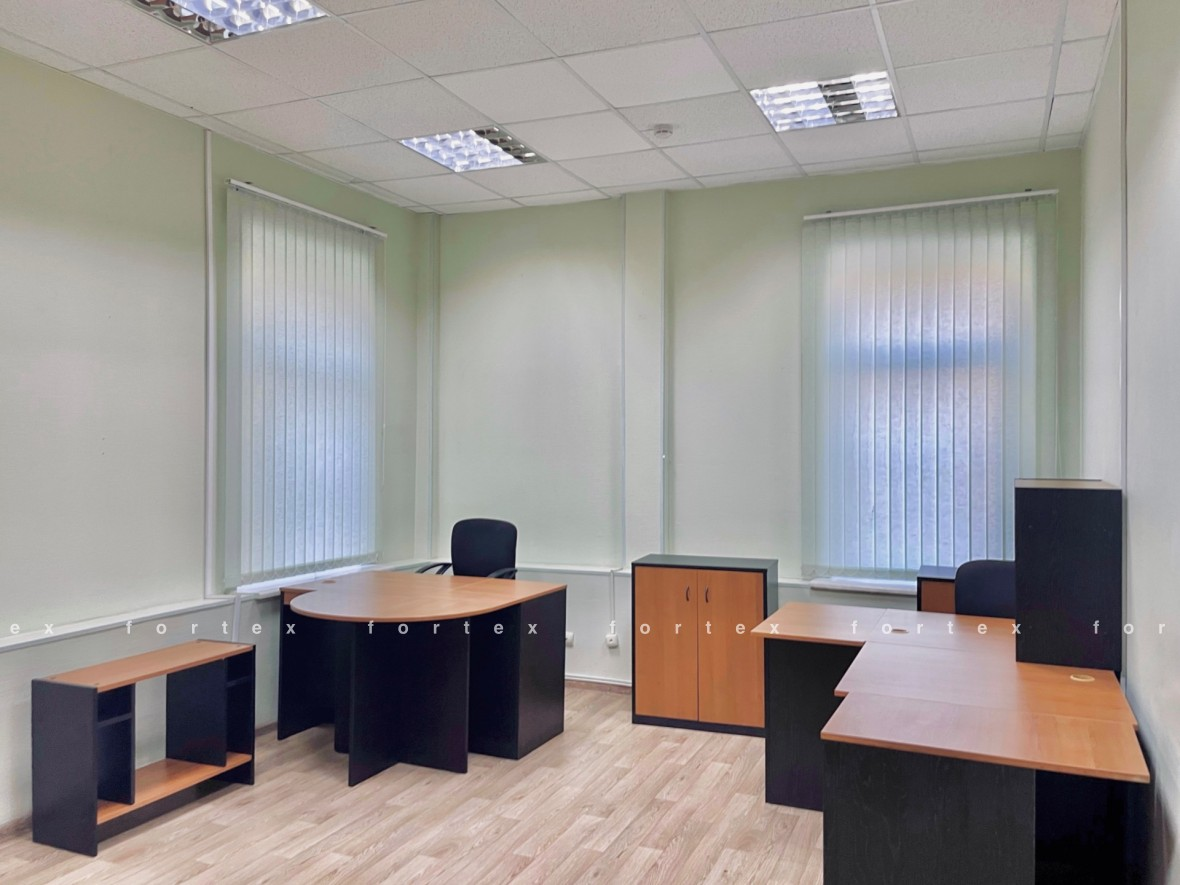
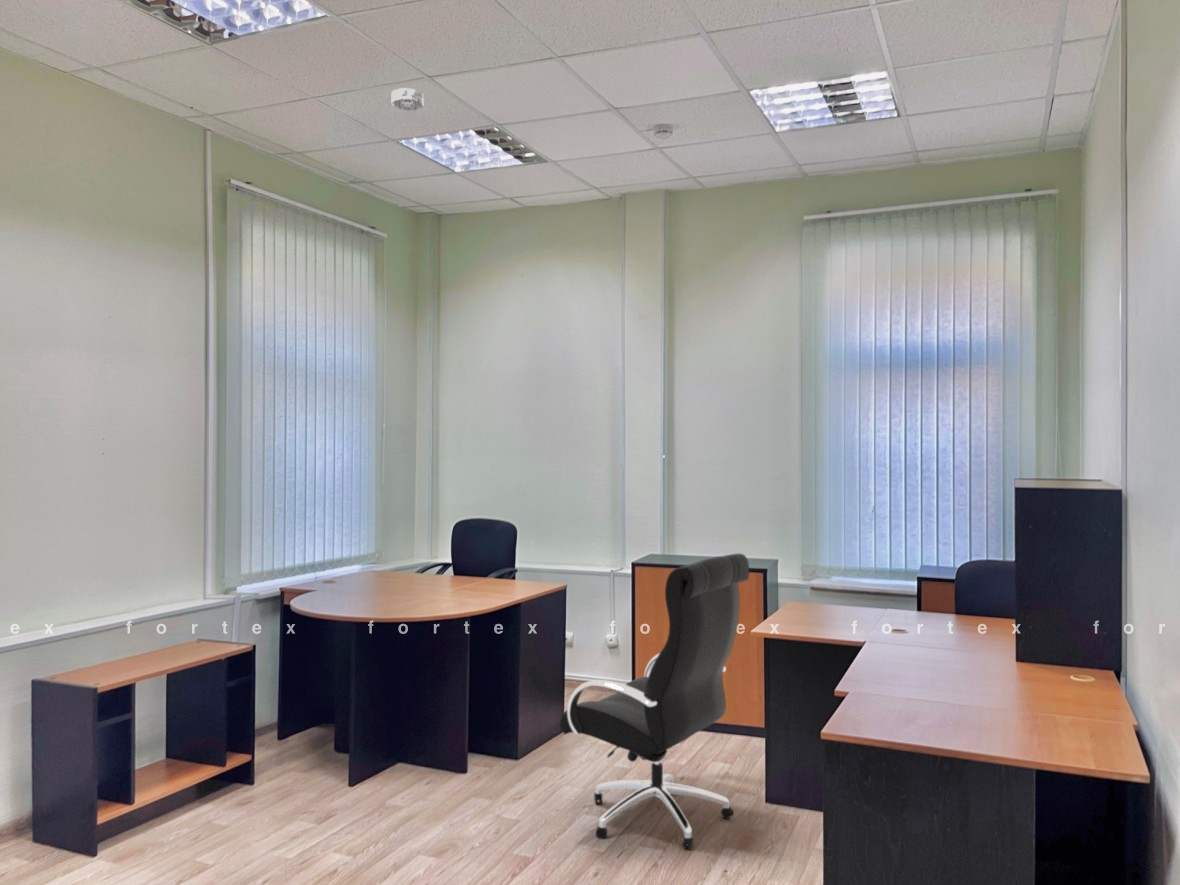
+ smoke detector [391,87,424,112]
+ office chair [559,552,750,851]
